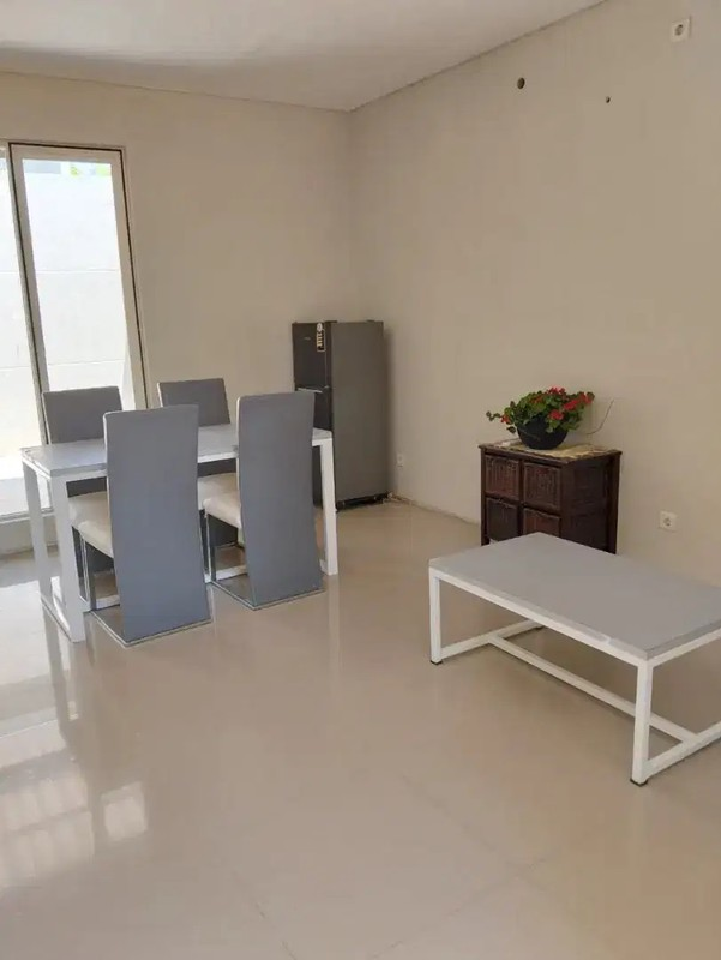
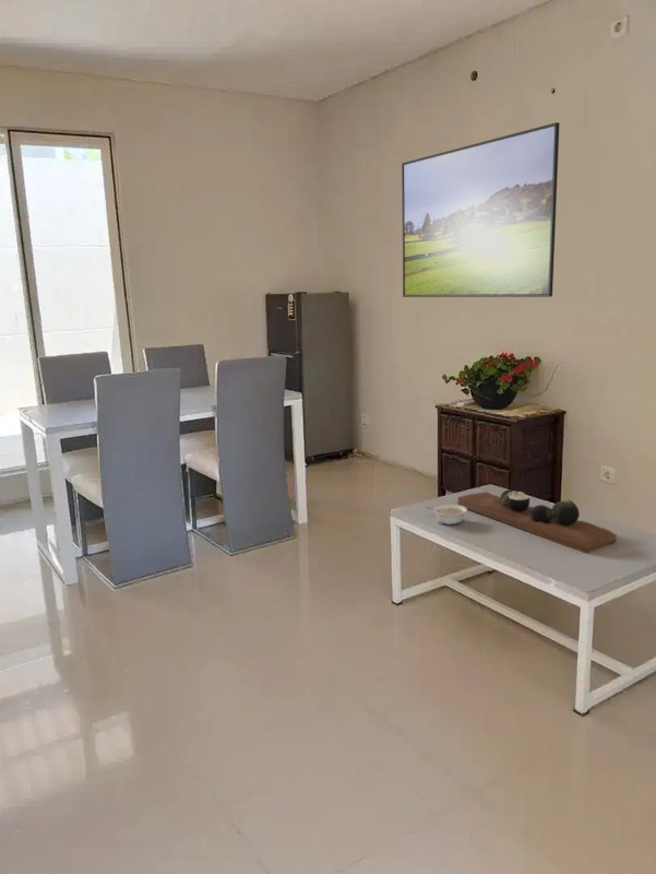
+ decorative tray [457,488,618,554]
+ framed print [401,121,561,298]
+ legume [426,504,468,525]
